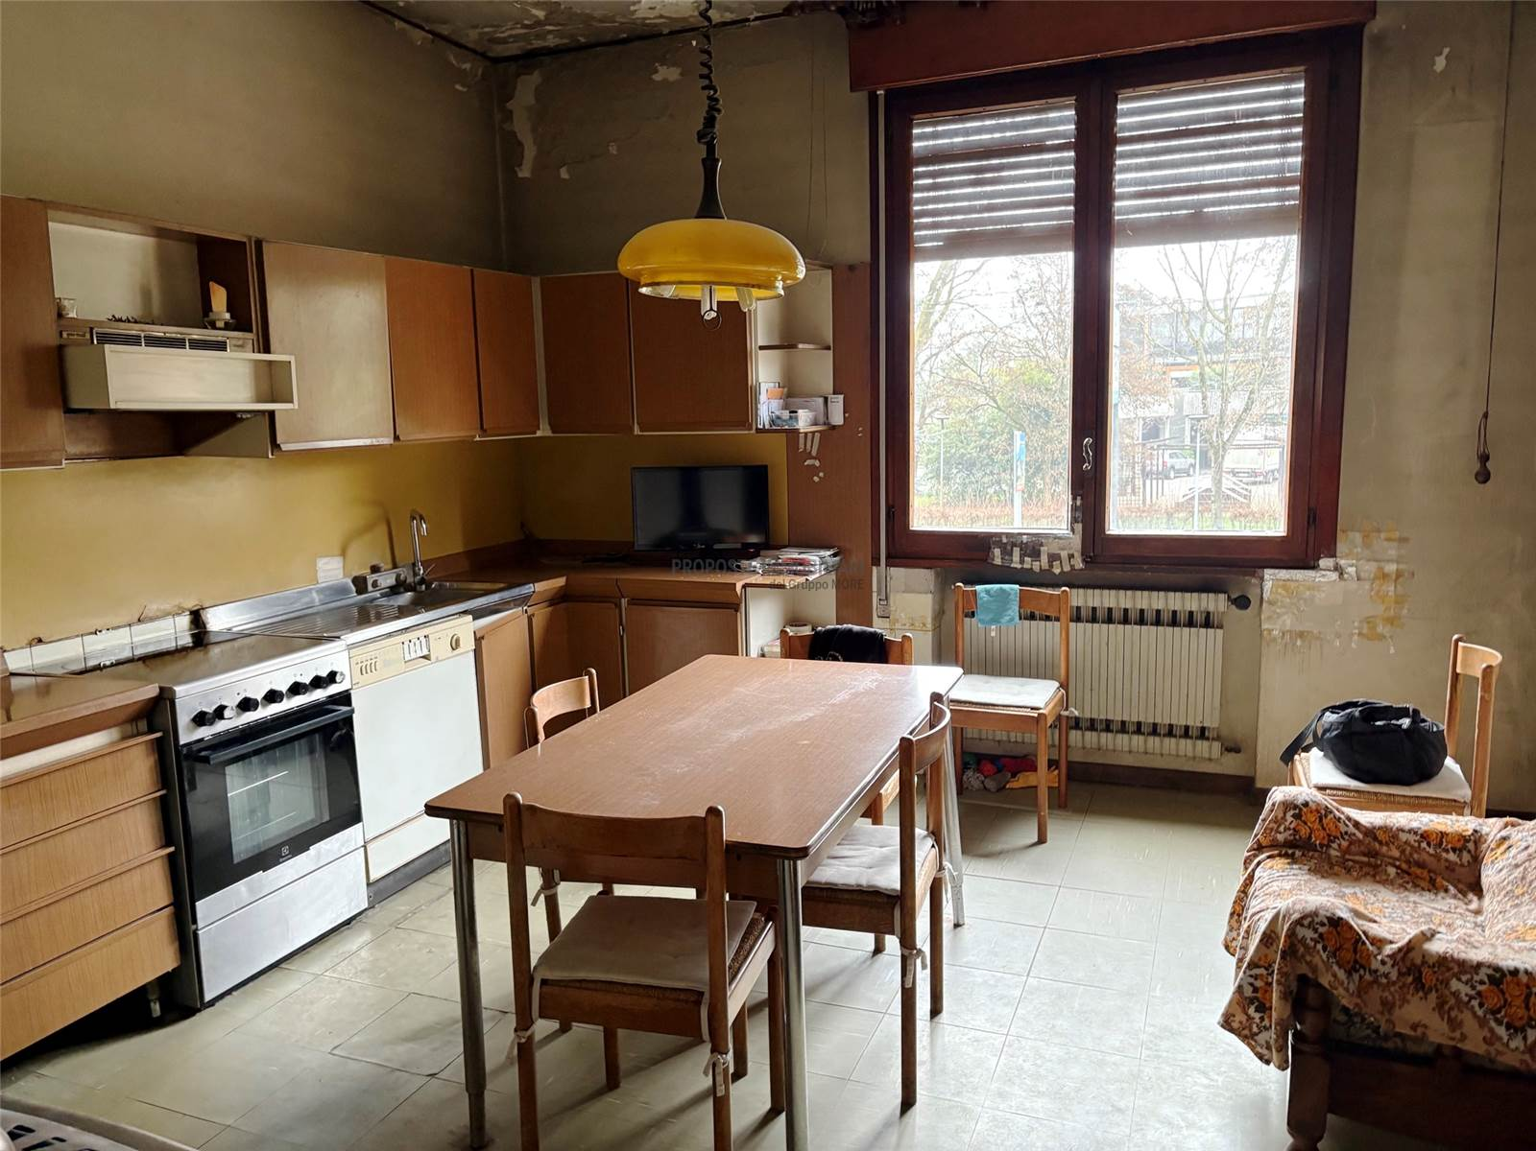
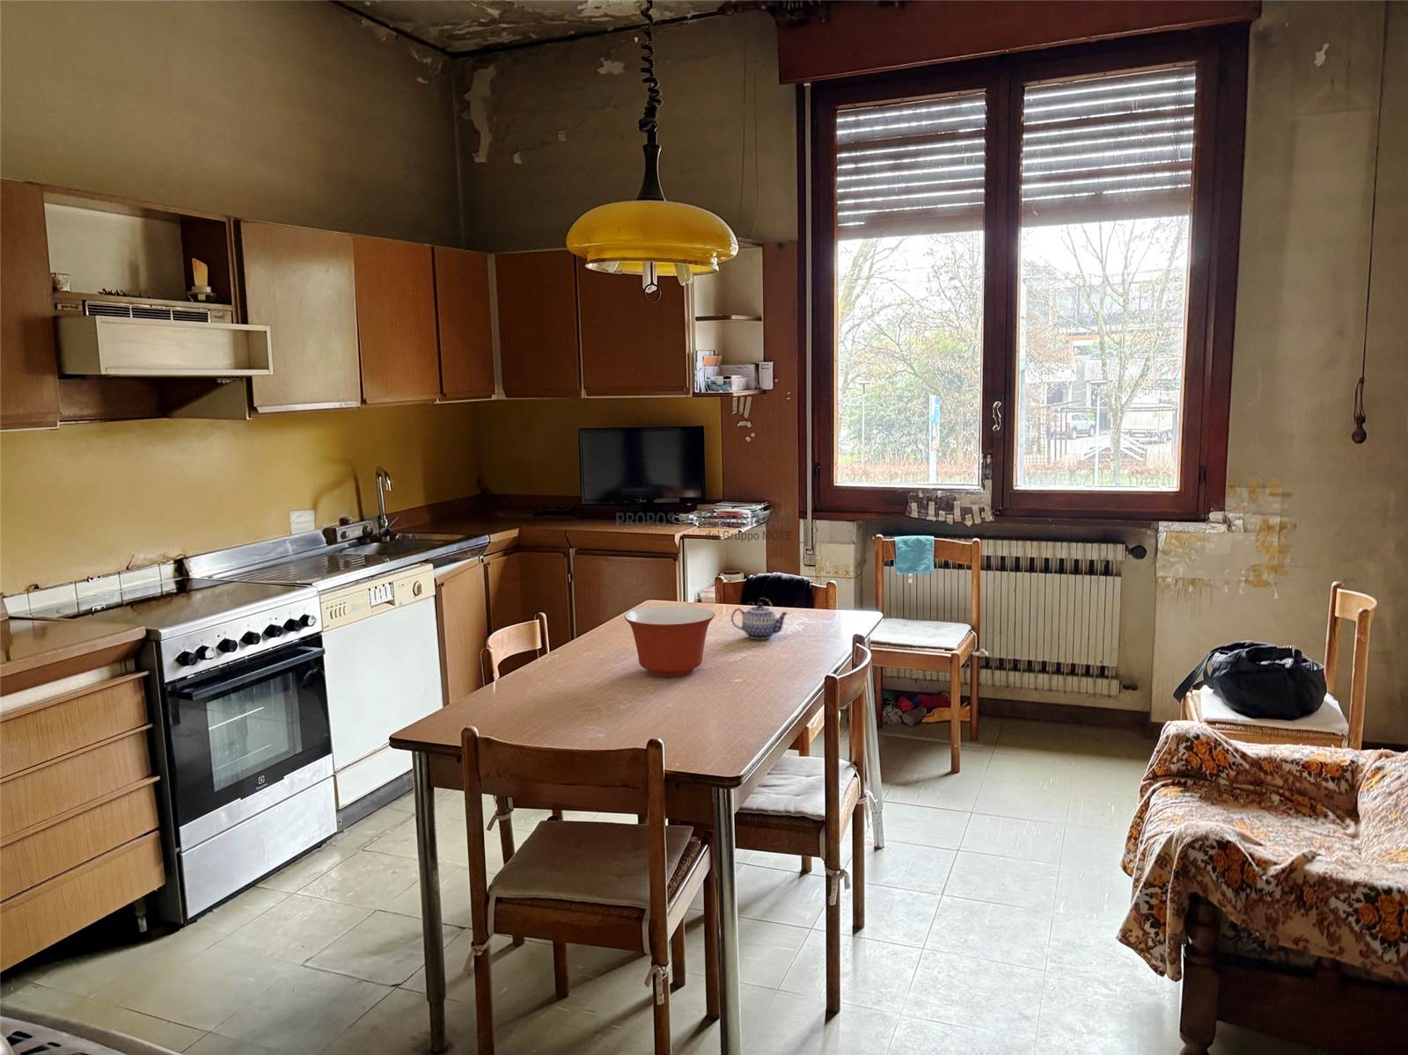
+ teapot [731,602,789,641]
+ mixing bowl [624,605,715,678]
